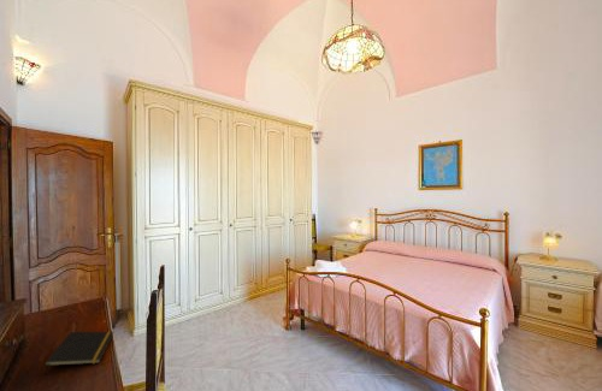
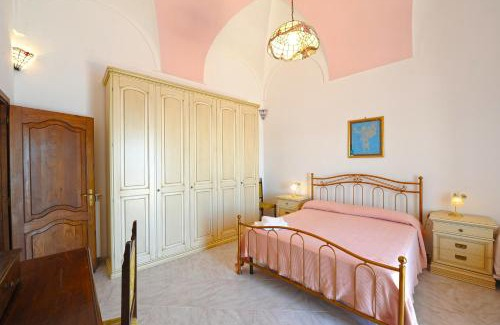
- notepad [43,331,114,377]
